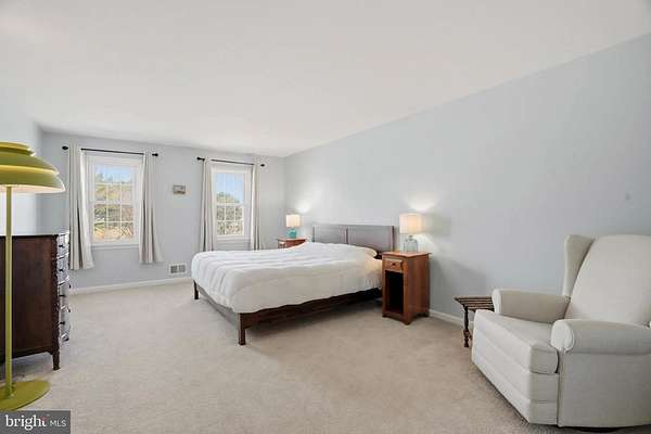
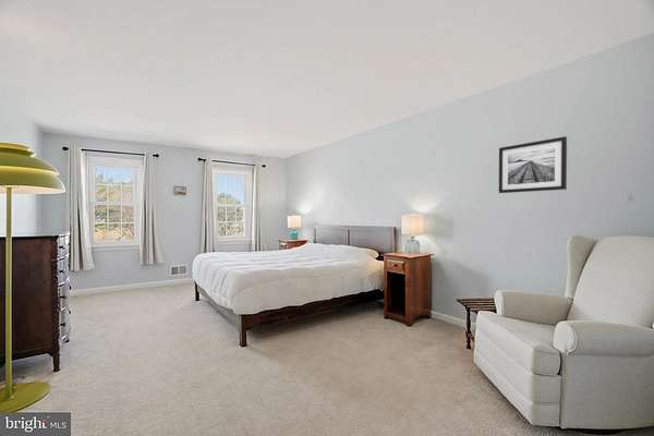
+ wall art [498,135,568,194]
